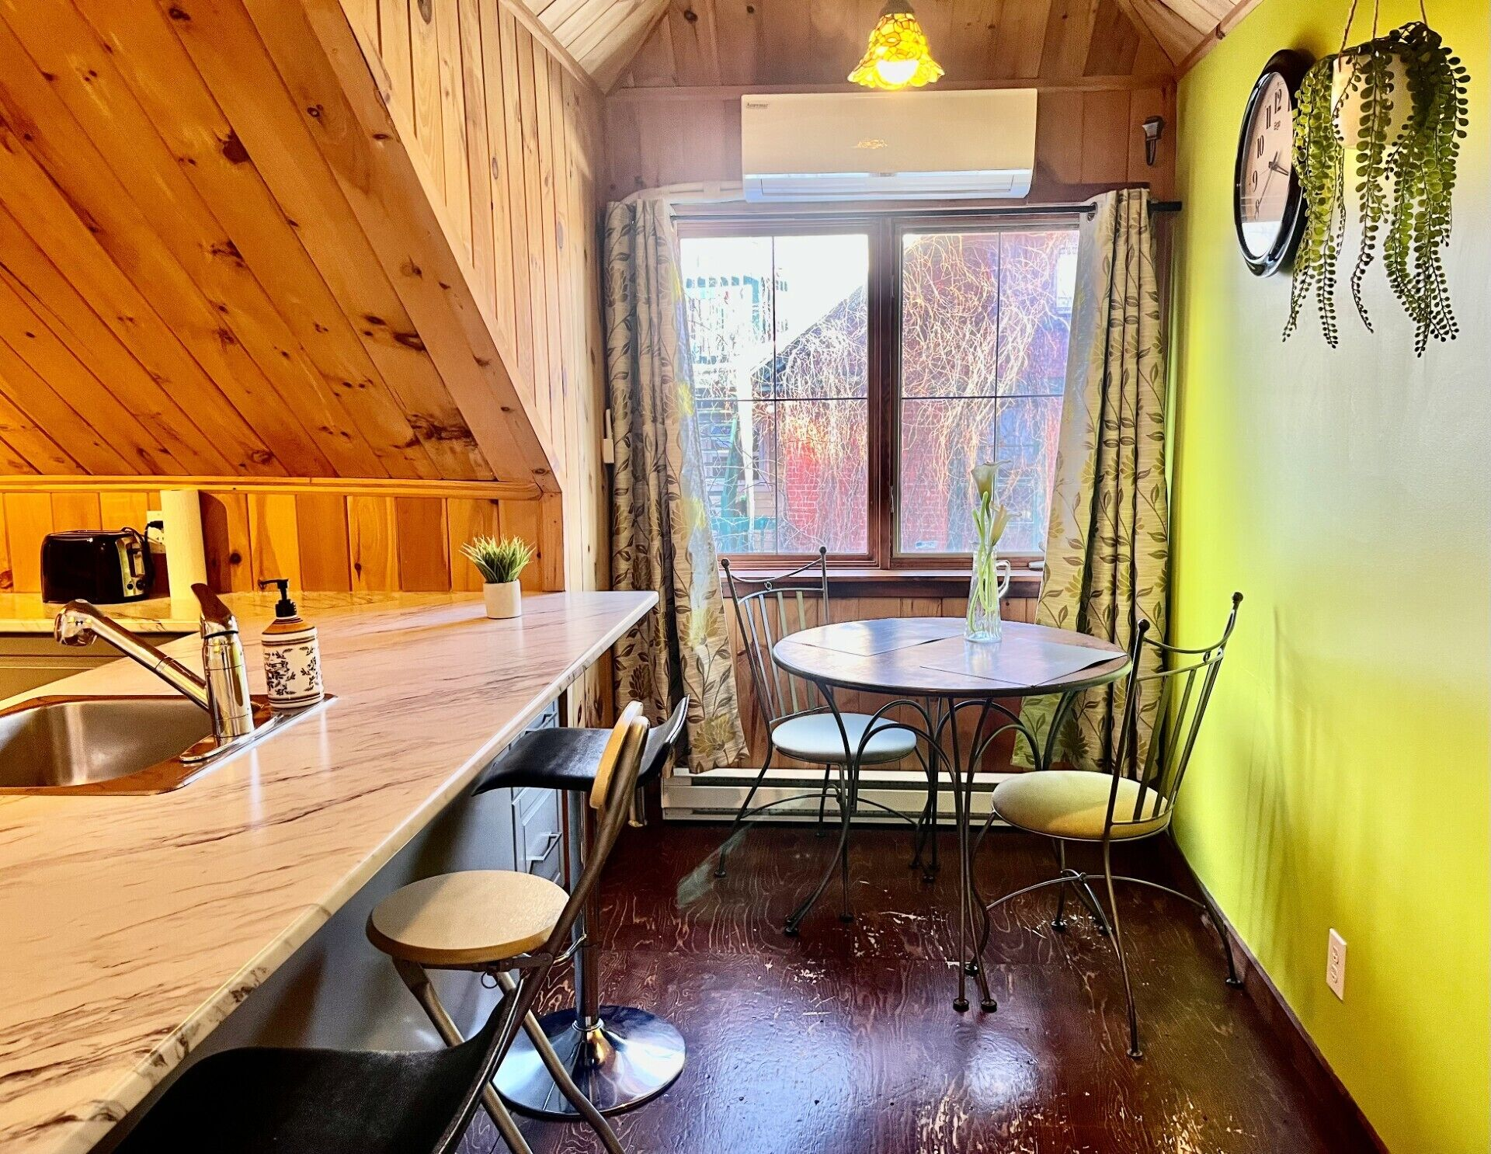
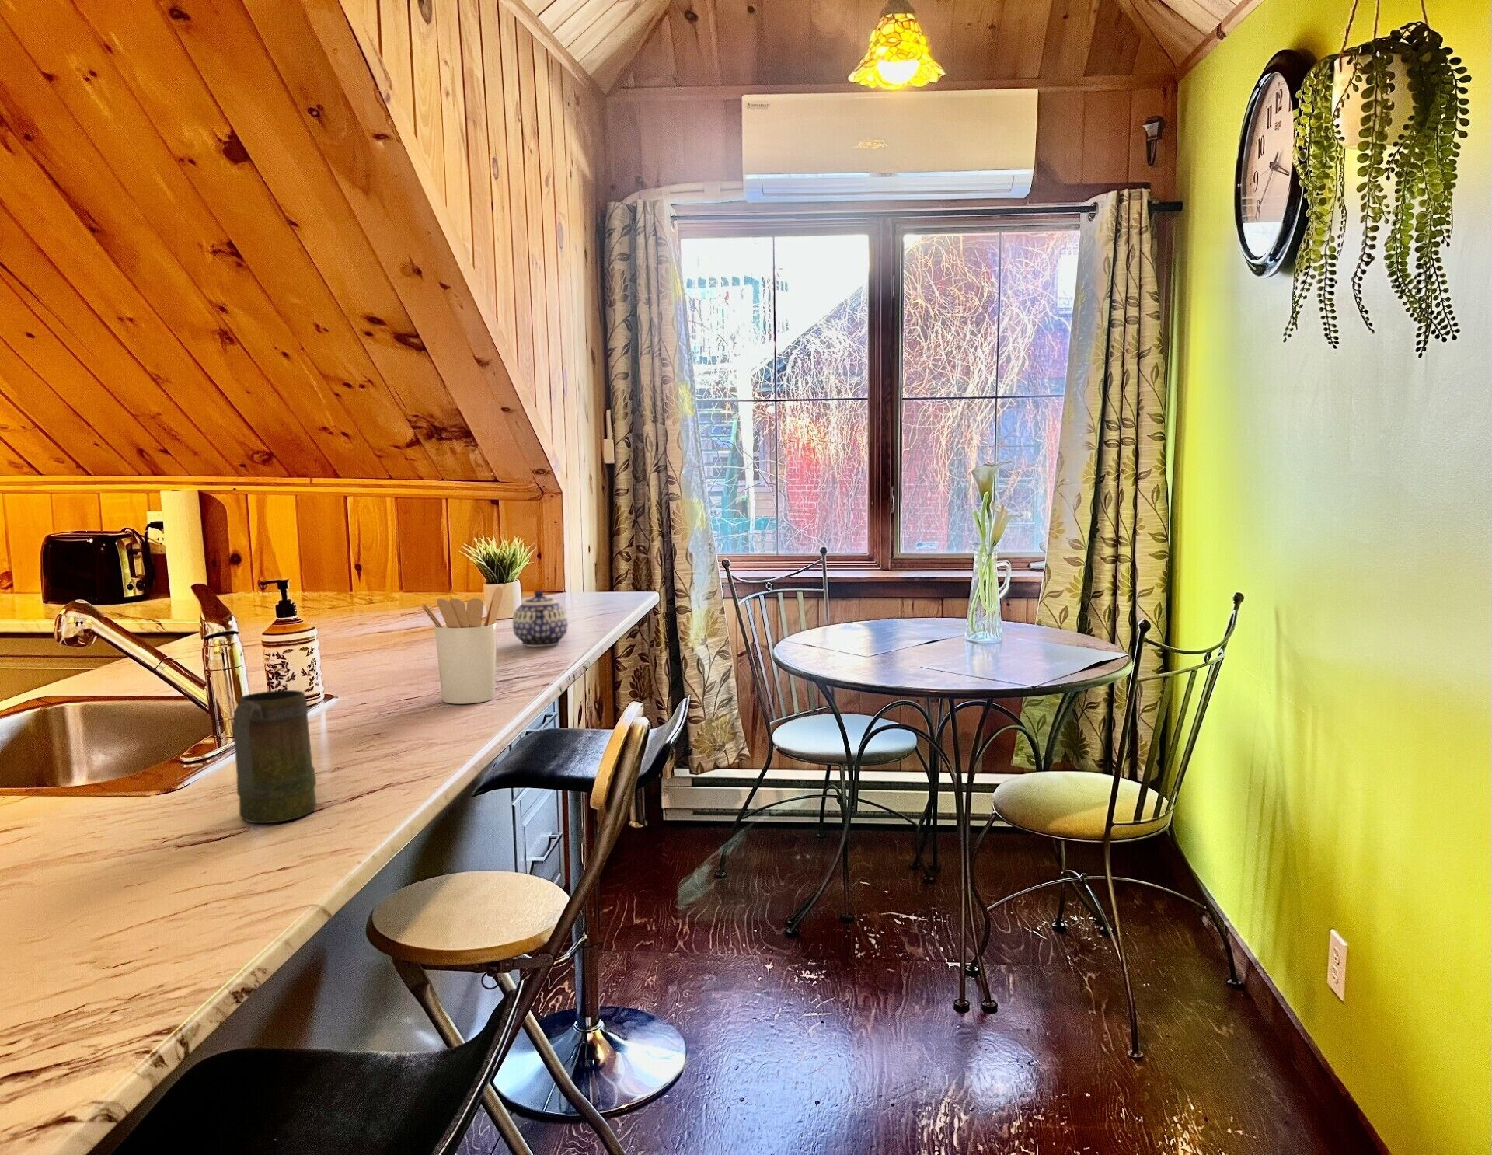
+ utensil holder [419,586,504,705]
+ teapot [512,590,569,648]
+ mug [231,689,317,824]
